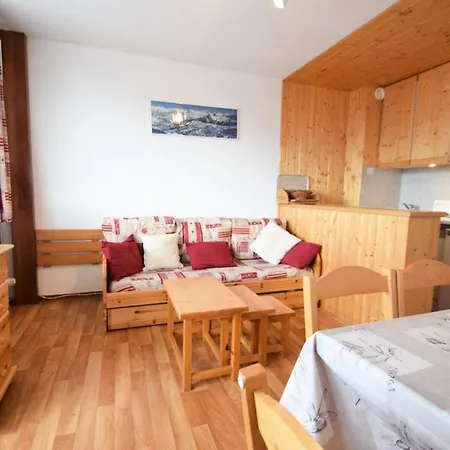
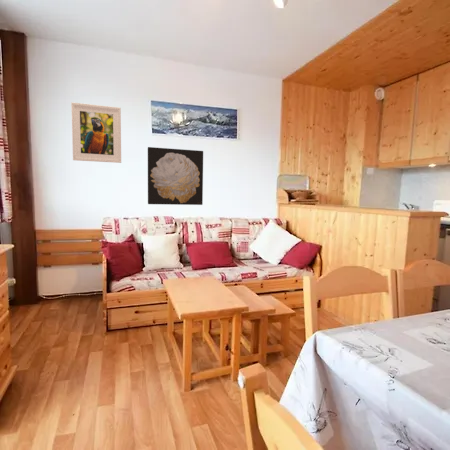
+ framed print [70,101,122,164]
+ wall art [147,146,204,206]
